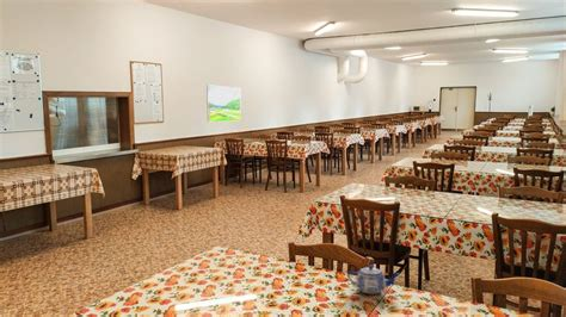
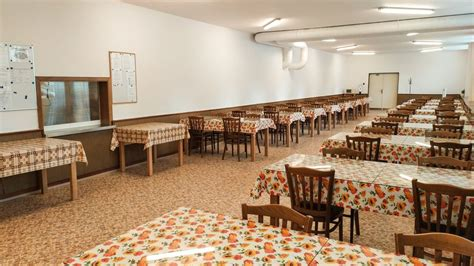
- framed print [205,83,242,123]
- teapot [346,263,401,294]
